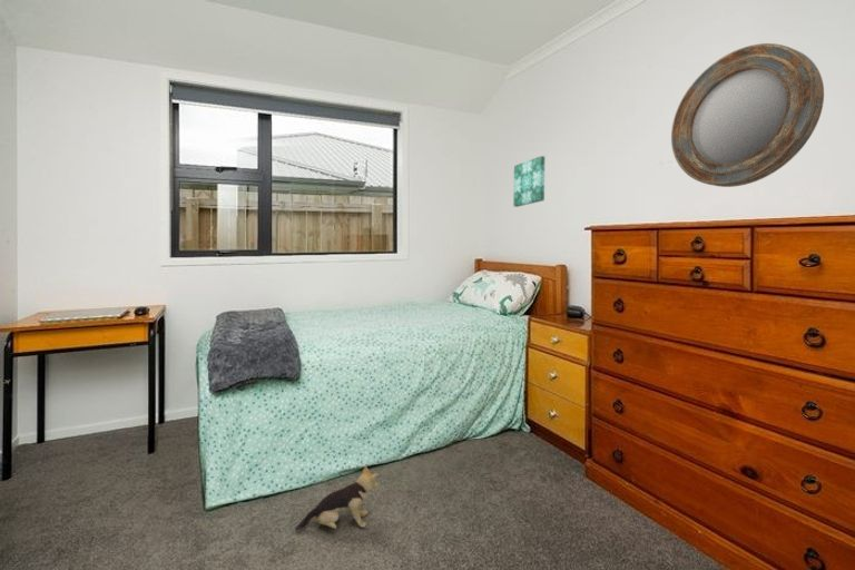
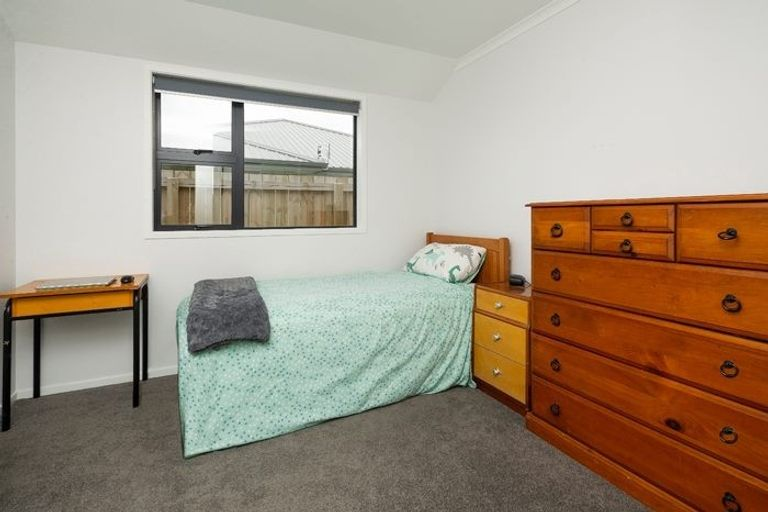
- plush toy [294,464,380,531]
- wall art [512,155,546,208]
- home mirror [670,42,825,188]
